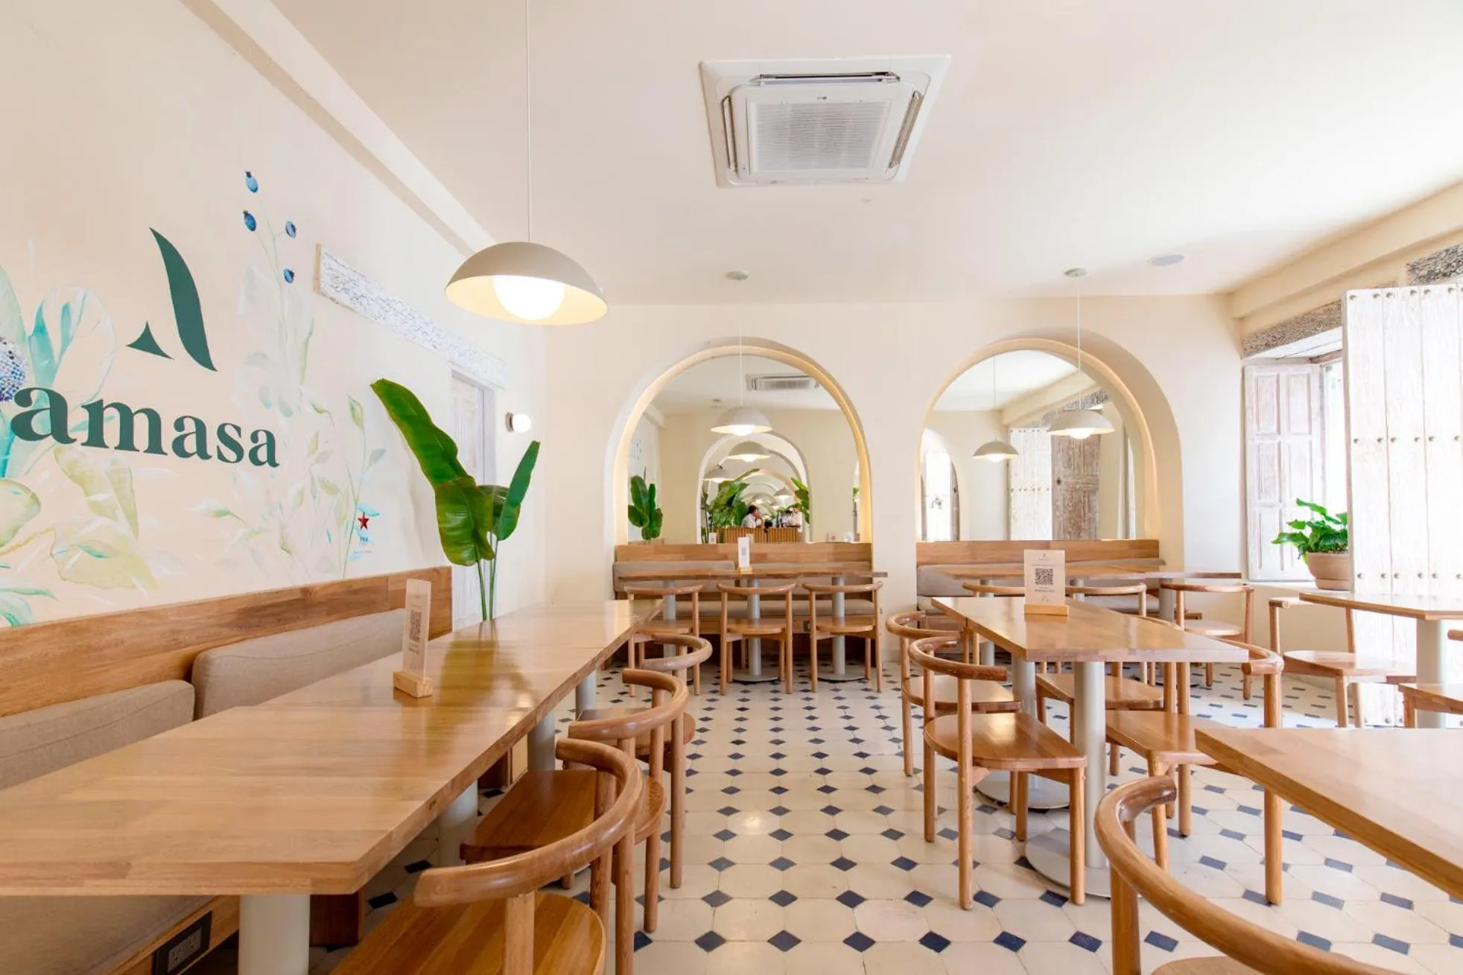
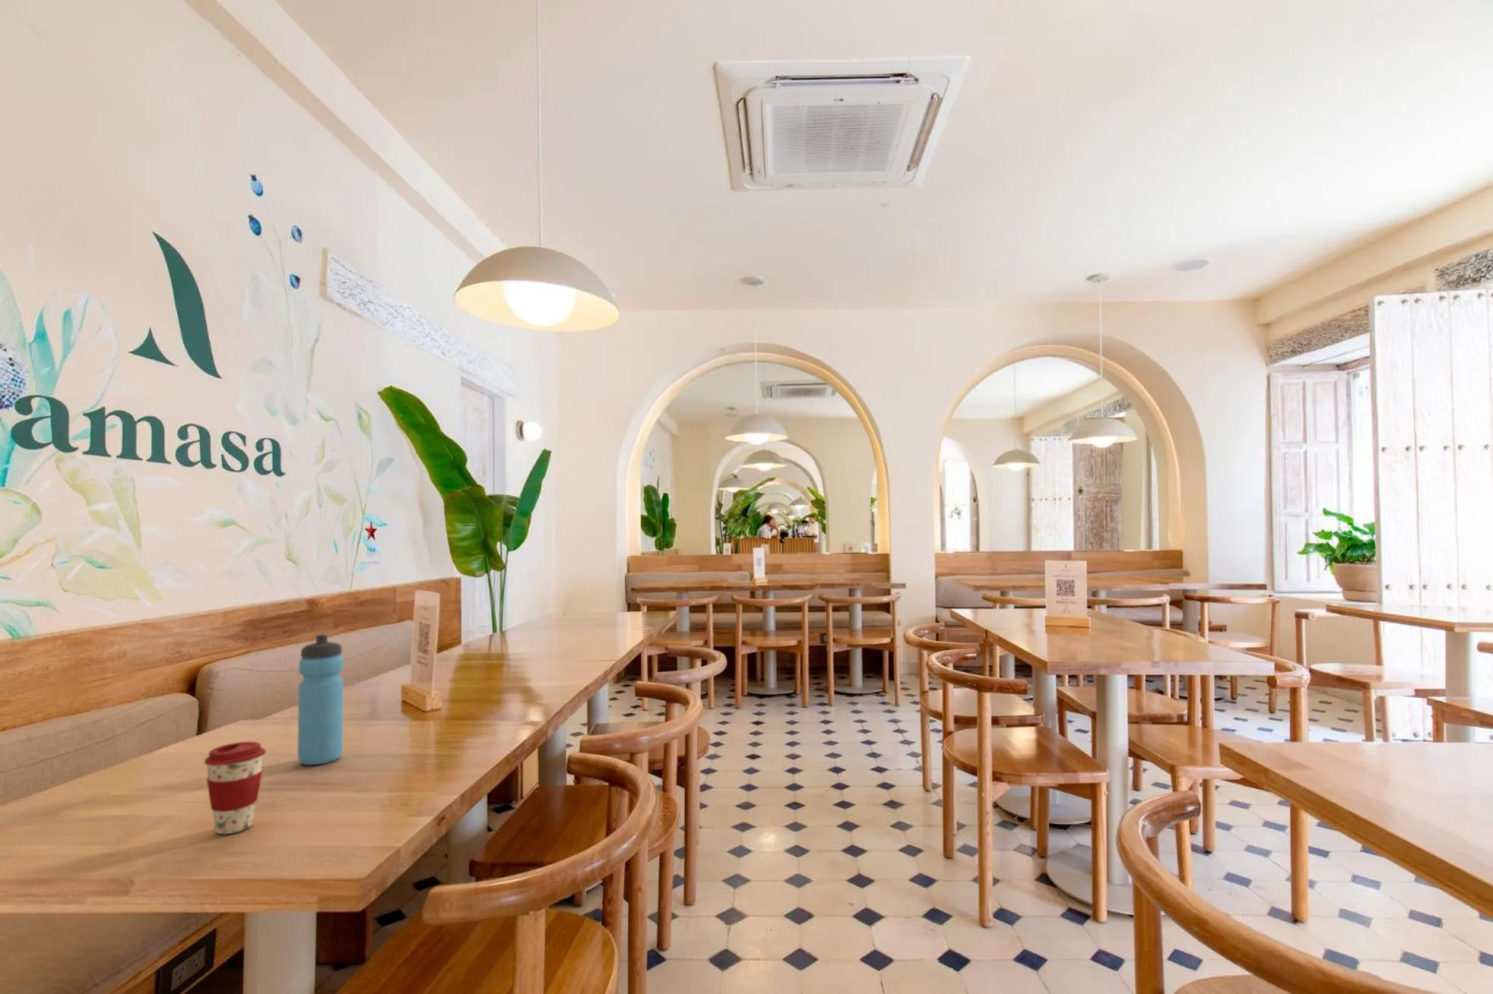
+ coffee cup [204,741,266,834]
+ water bottle [297,633,344,765]
